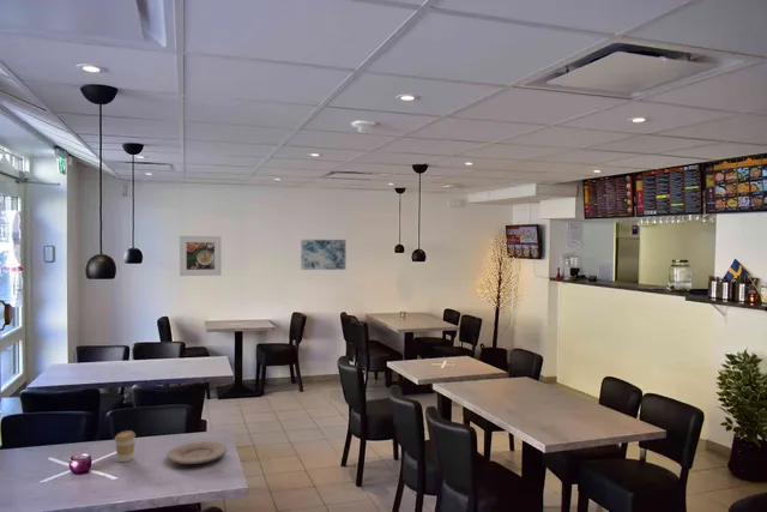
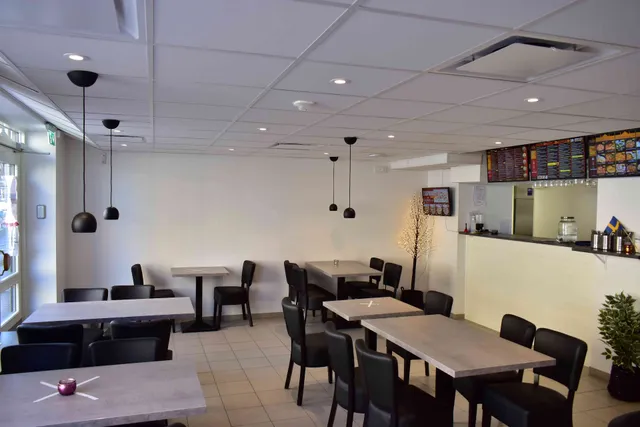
- coffee cup [114,429,137,463]
- plate [165,440,228,465]
- wall art [300,239,346,271]
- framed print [179,235,223,277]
